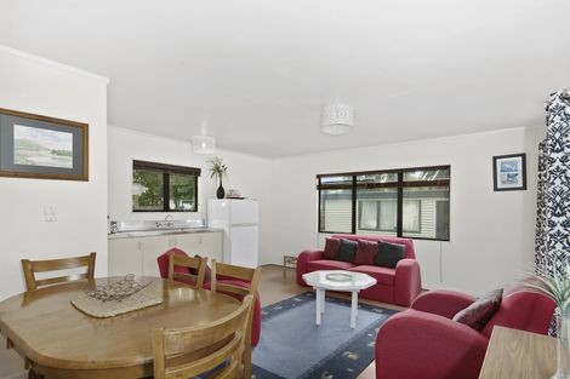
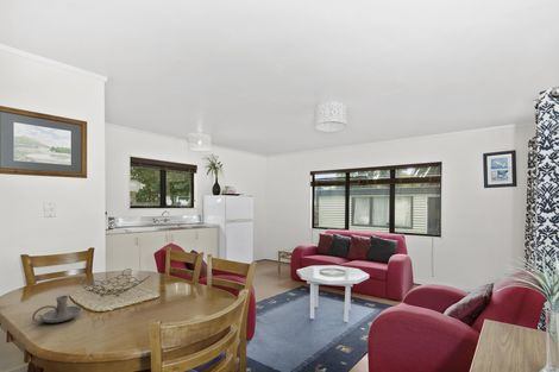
+ candle holder [31,295,82,323]
